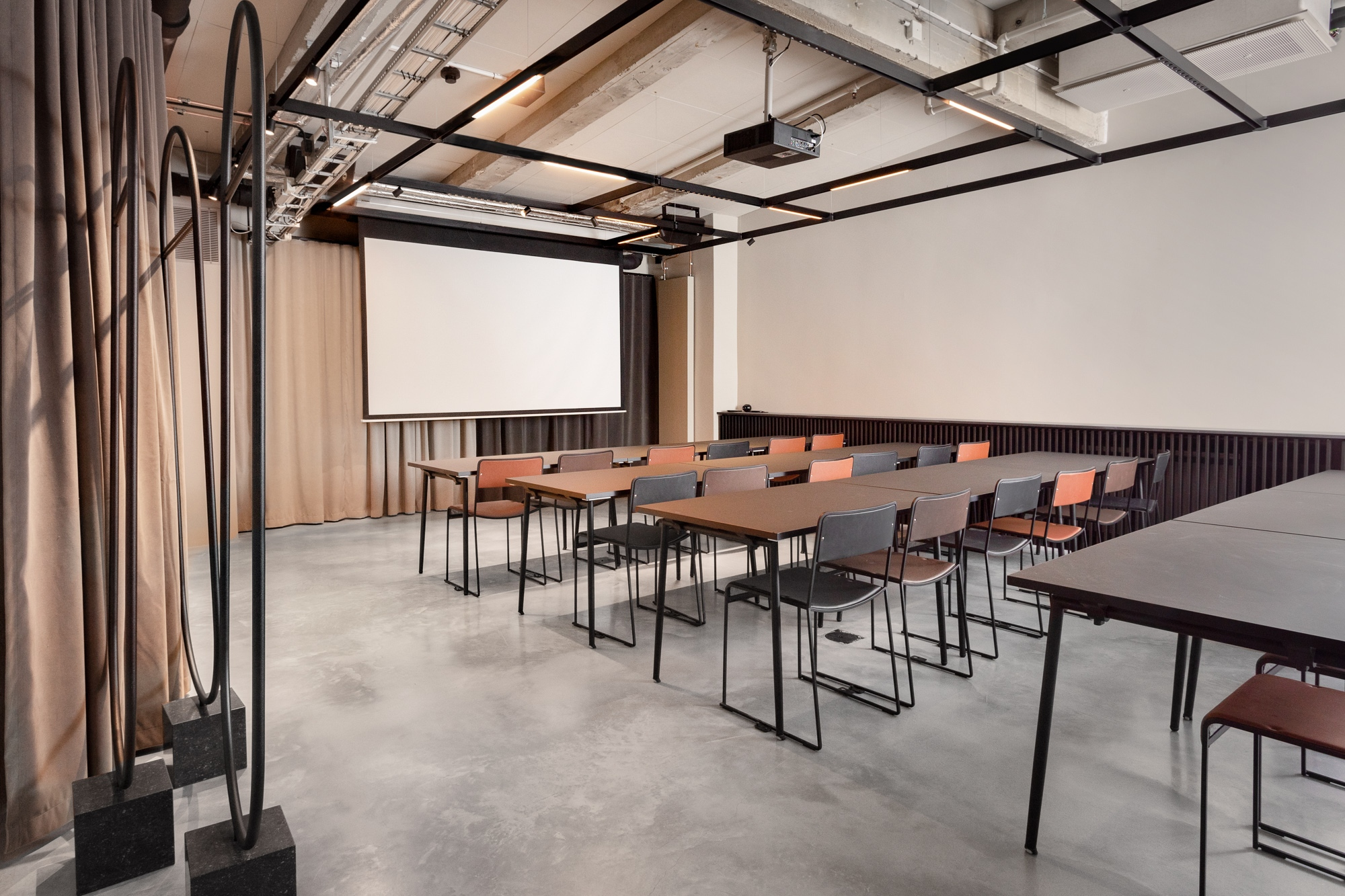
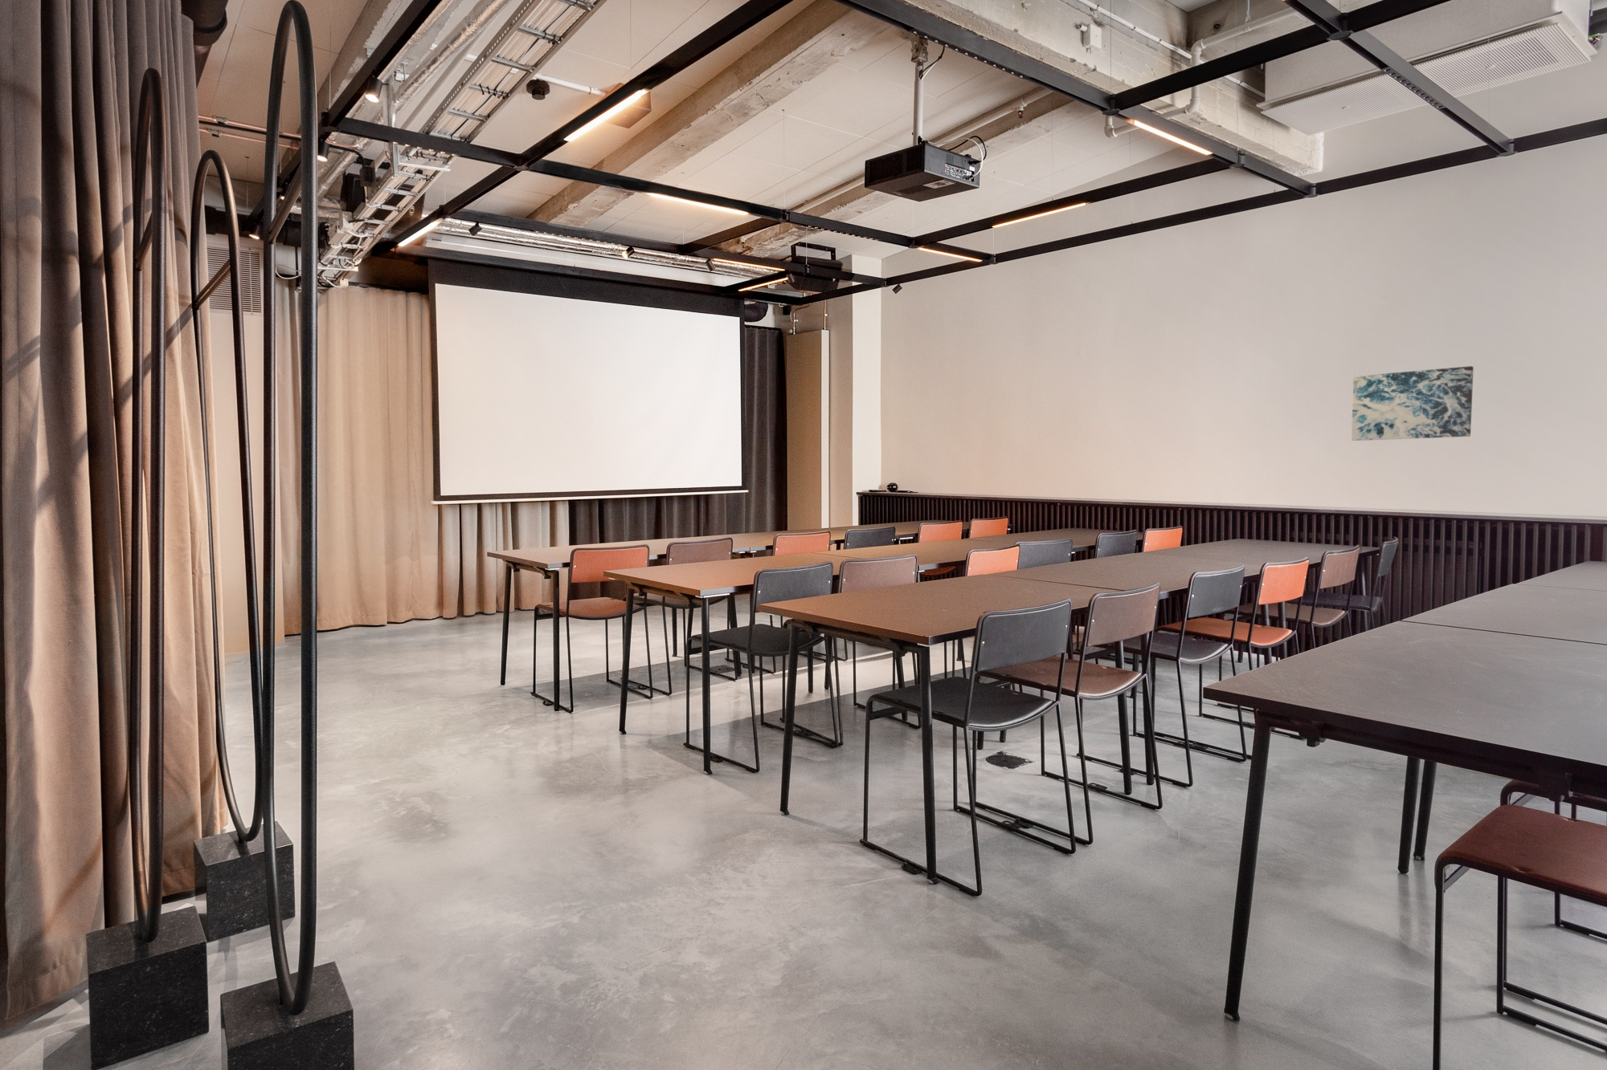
+ wall art [1350,365,1474,442]
